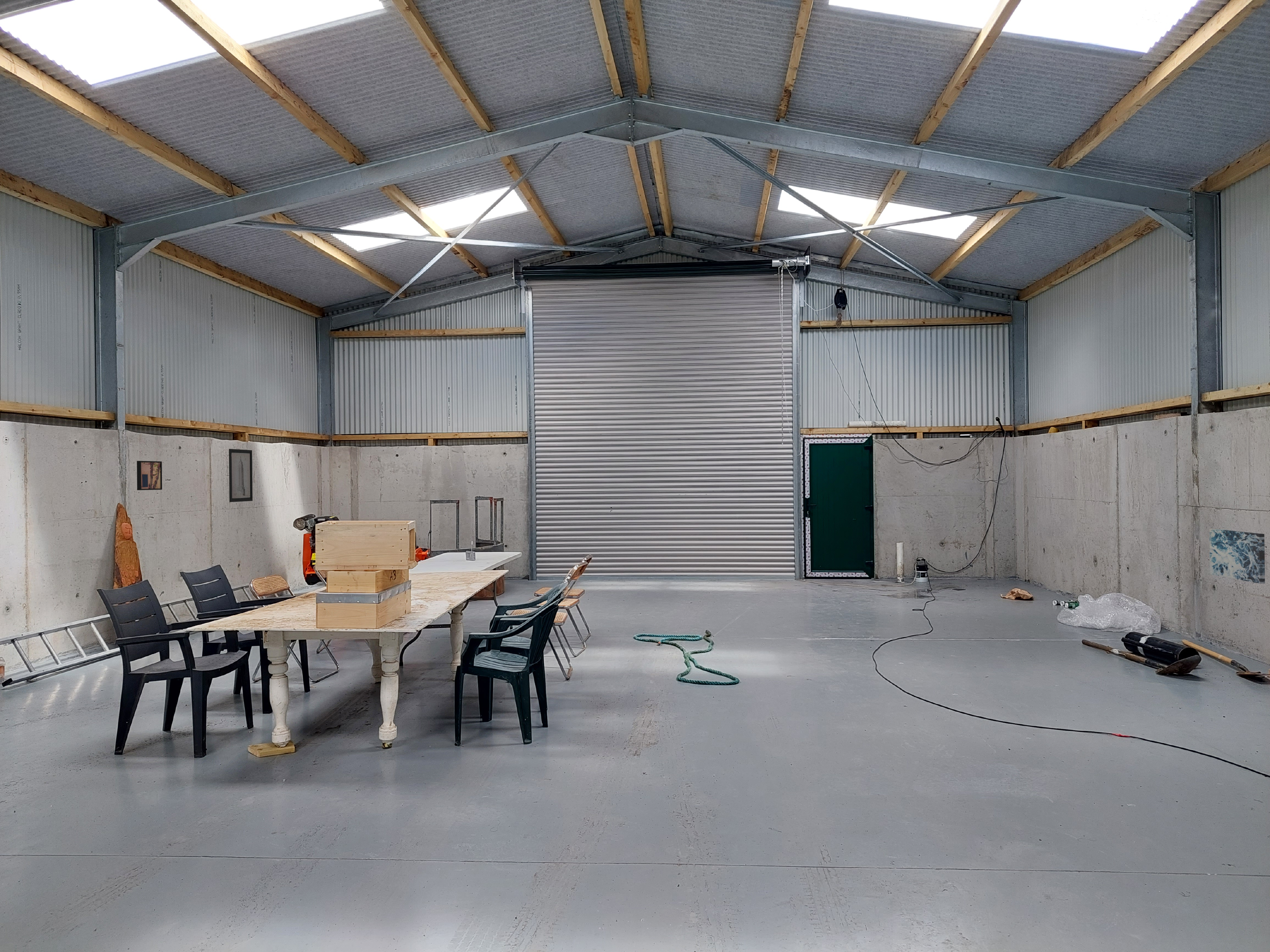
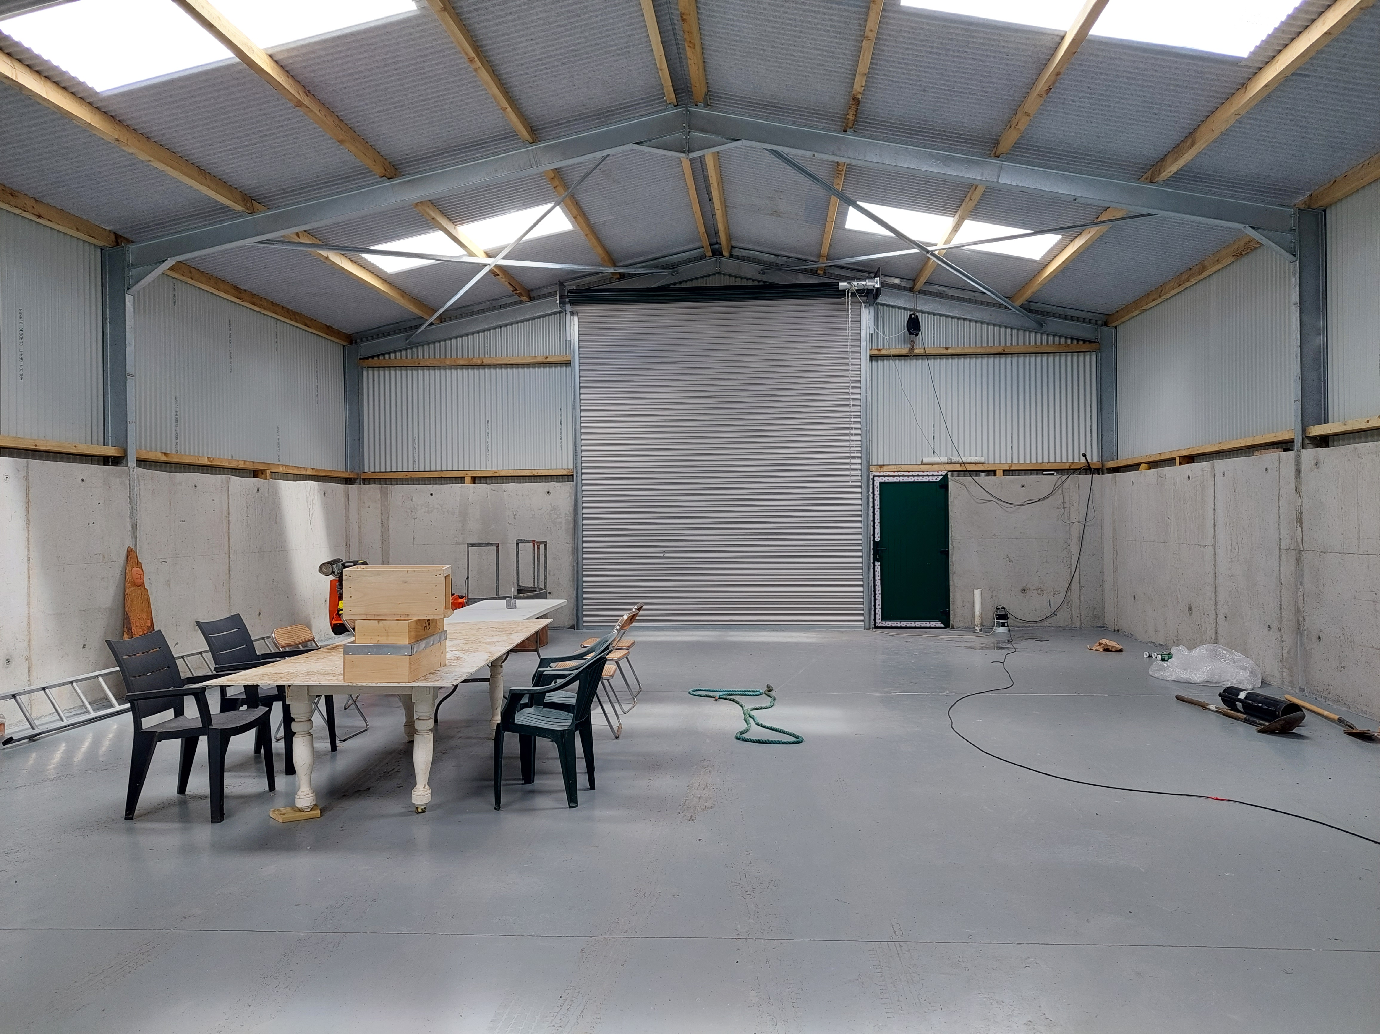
- wall art [229,449,253,502]
- wall art [1209,528,1265,584]
- wall art [136,461,162,491]
